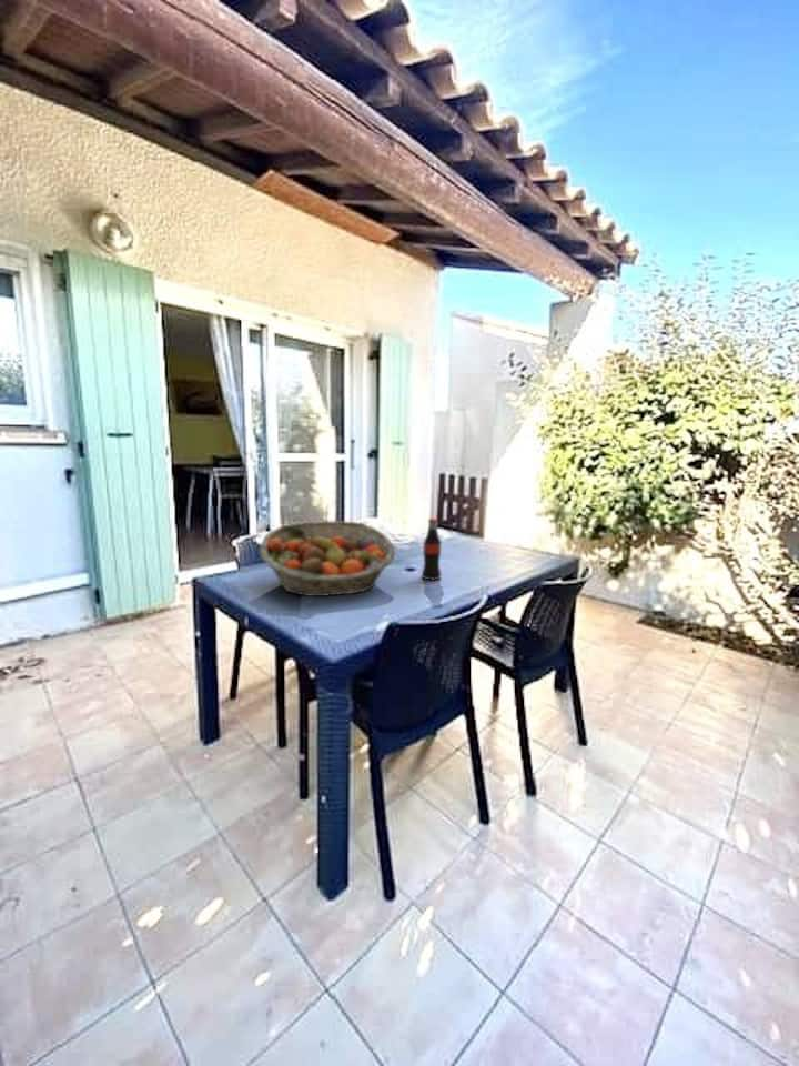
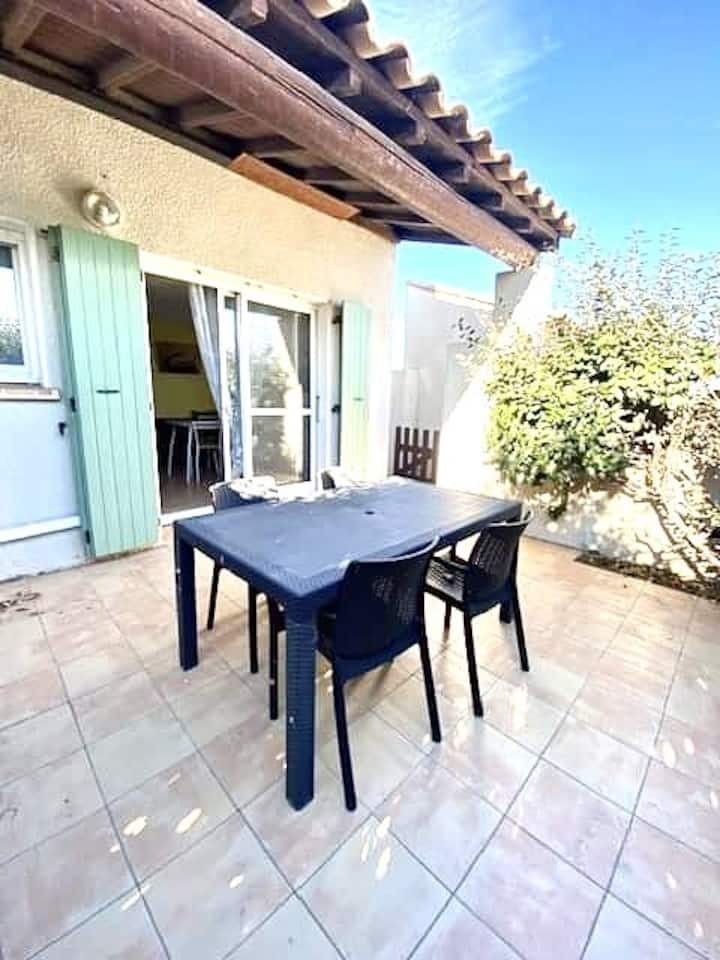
- bottle [421,517,443,581]
- fruit basket [259,520,396,597]
